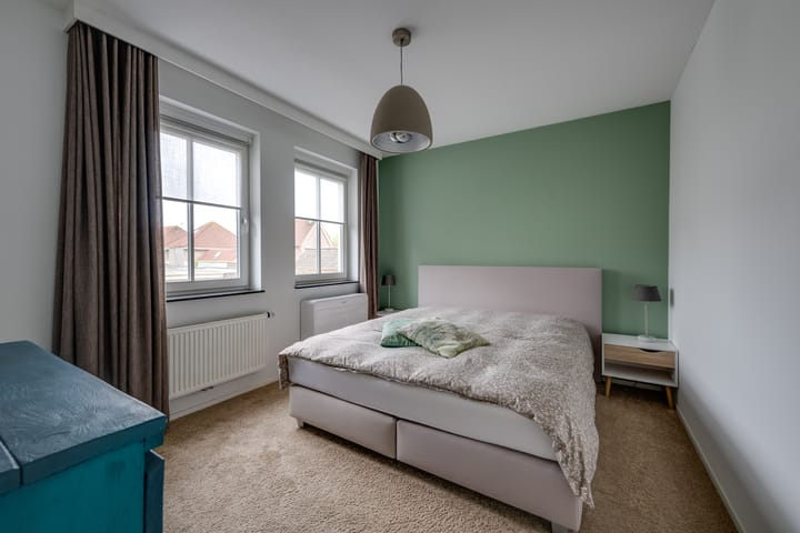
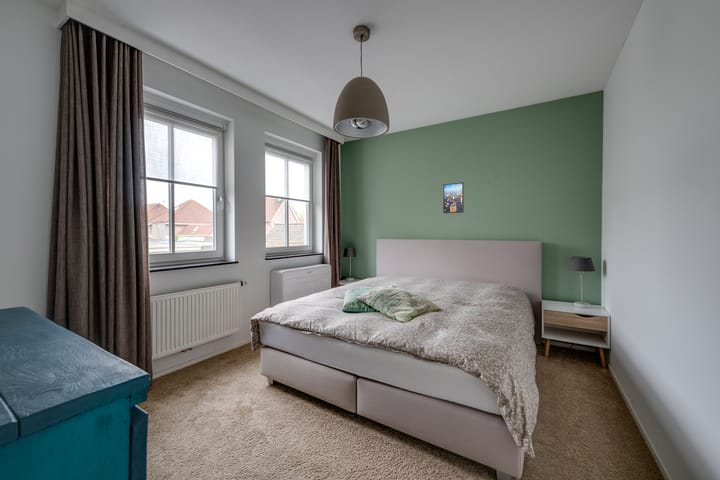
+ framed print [442,181,465,214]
